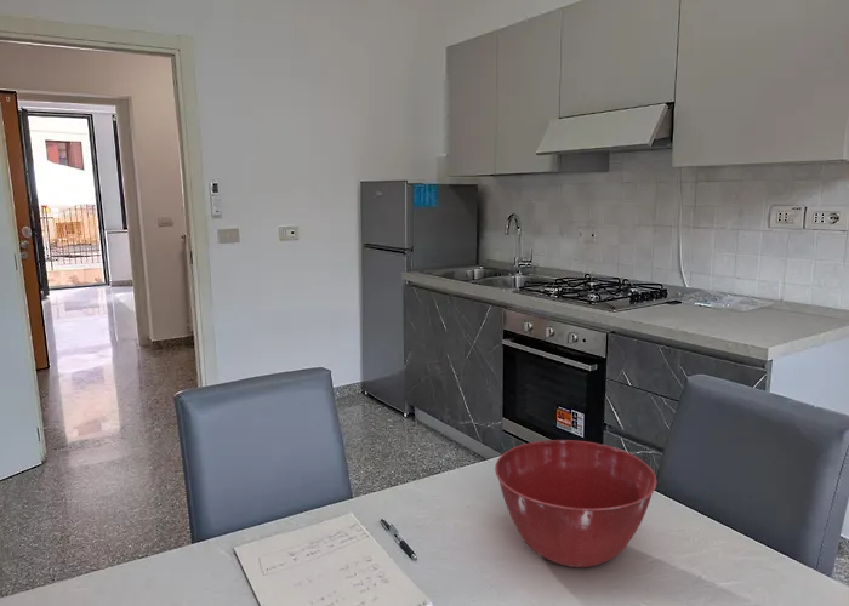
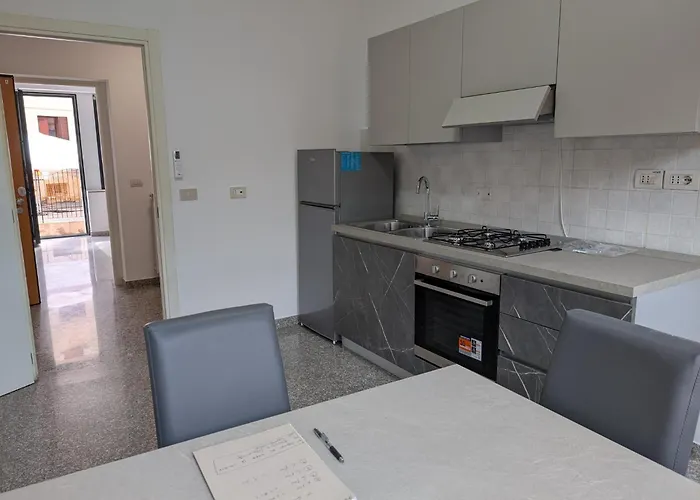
- mixing bowl [494,439,657,568]
